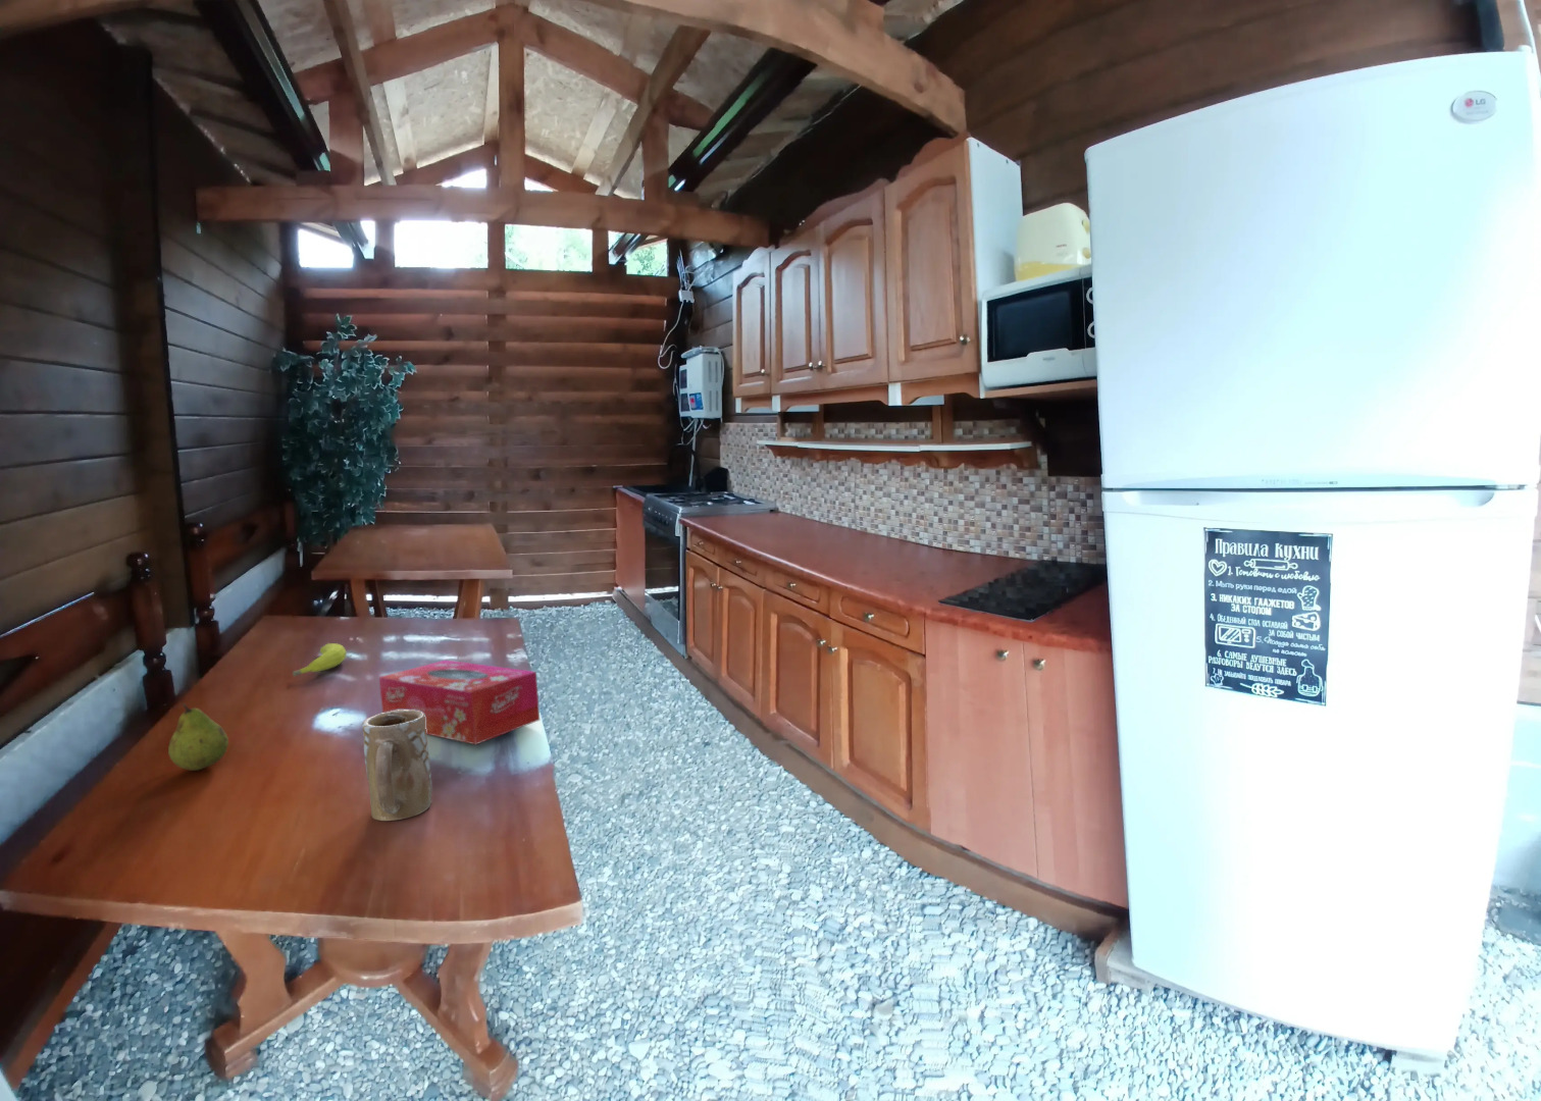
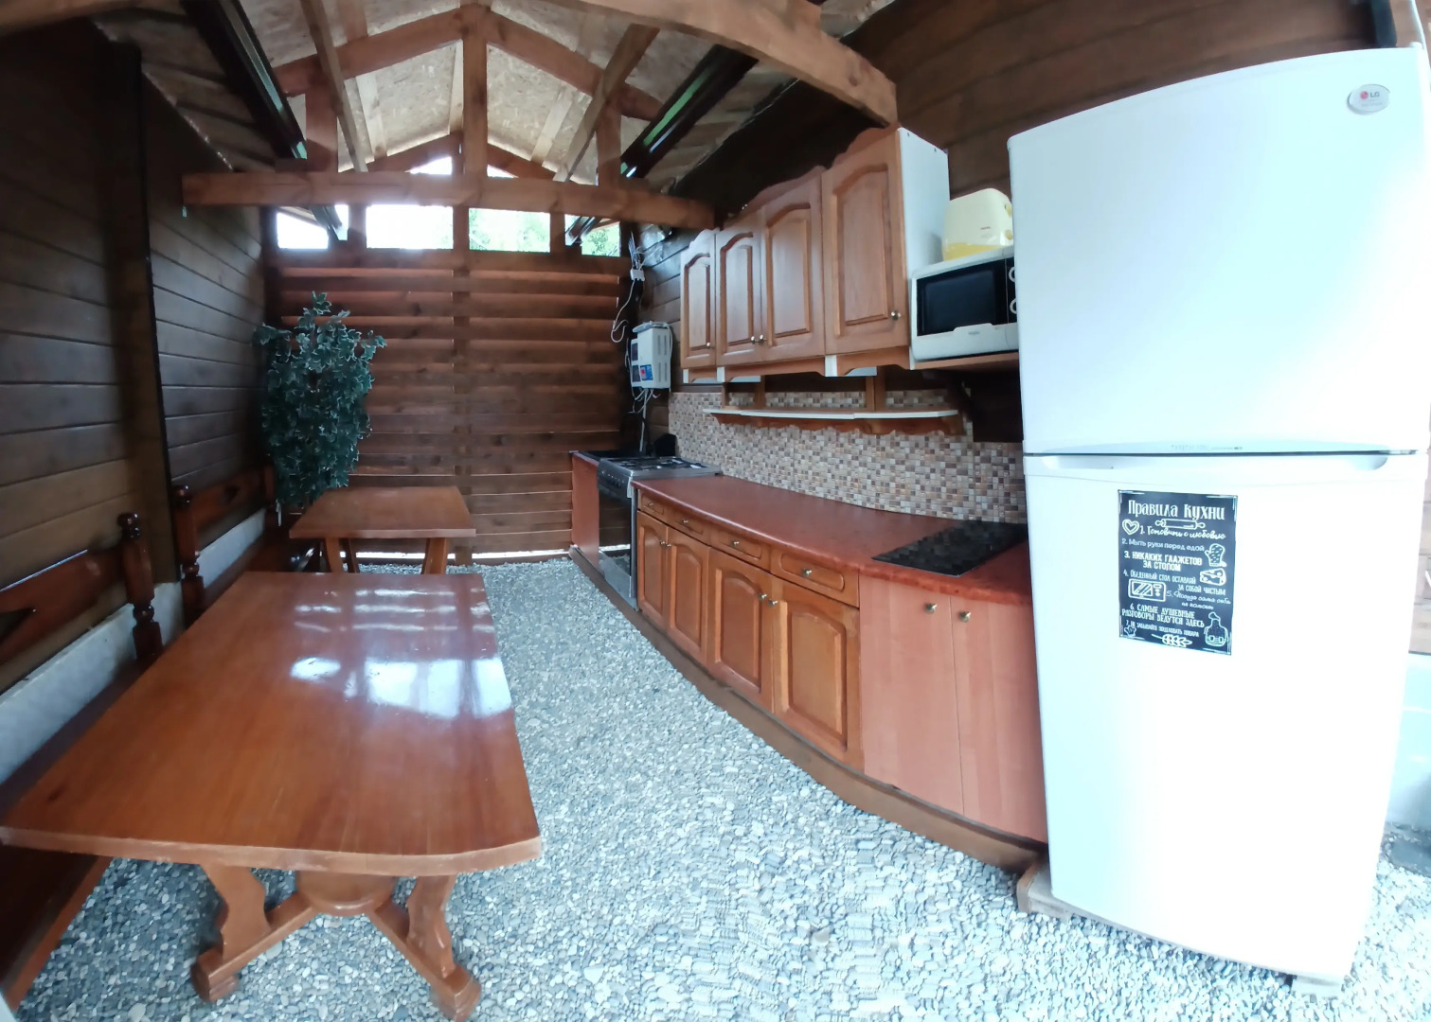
- fruit [167,702,230,772]
- fruit [292,642,347,677]
- mug [361,709,433,822]
- tissue box [378,660,541,745]
